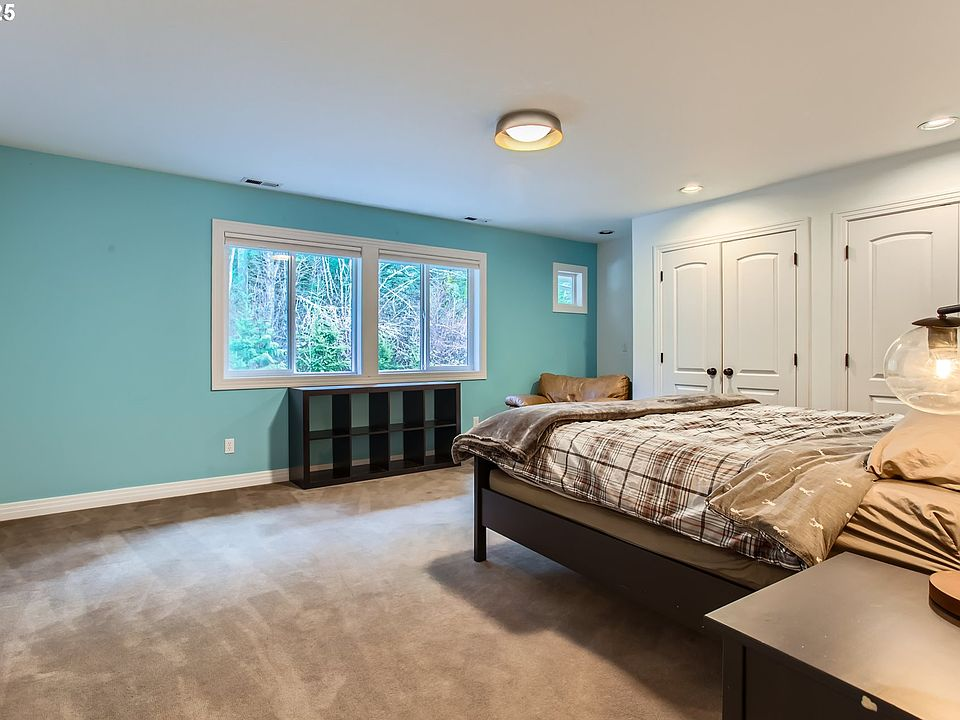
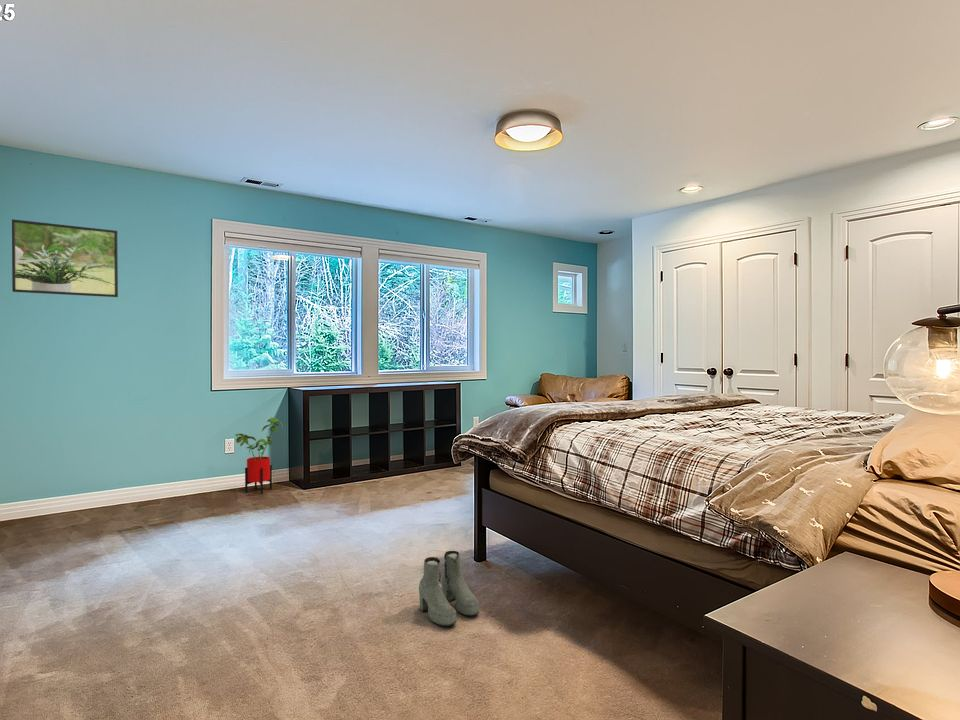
+ house plant [234,416,284,494]
+ boots [418,550,480,627]
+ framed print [11,218,119,298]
